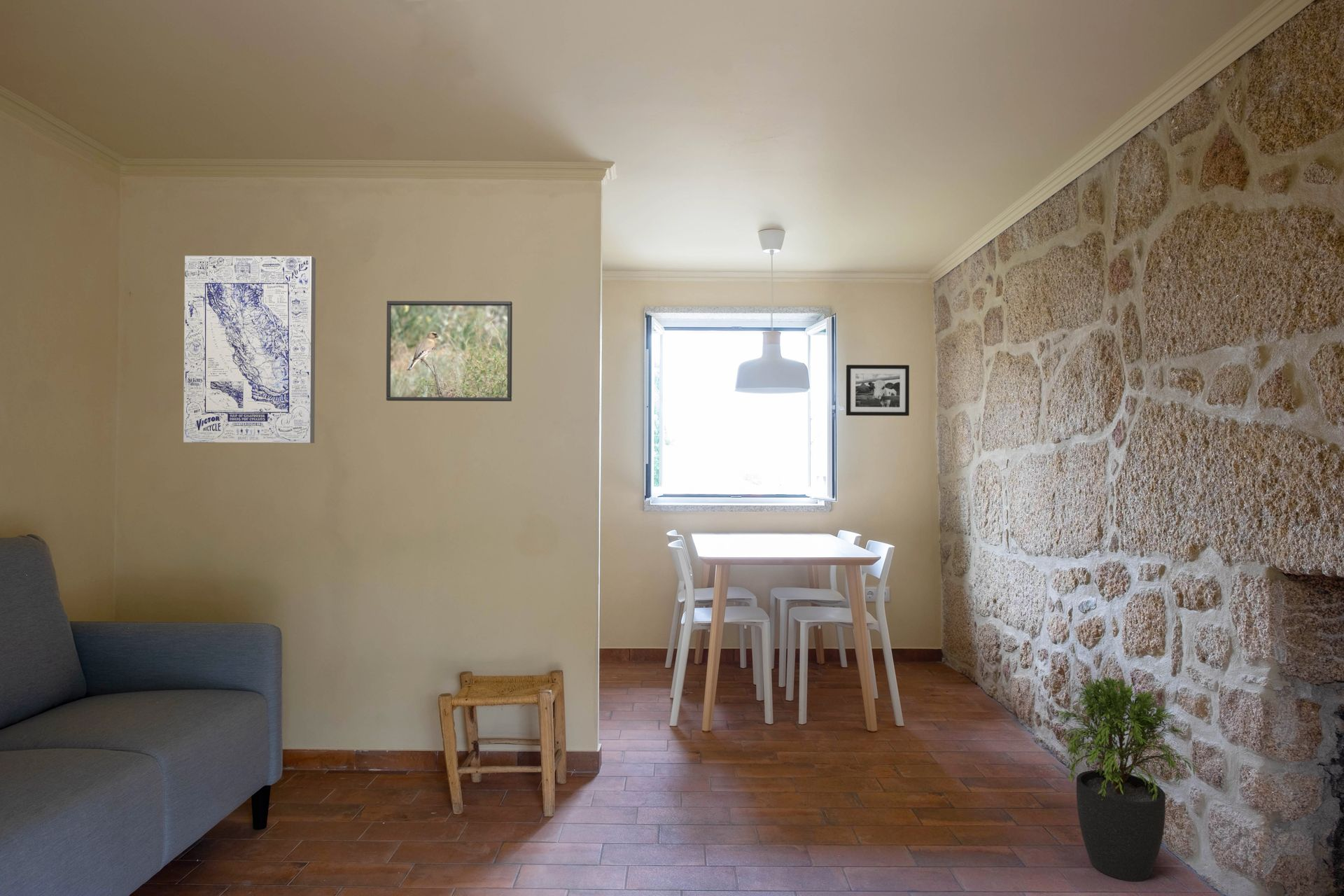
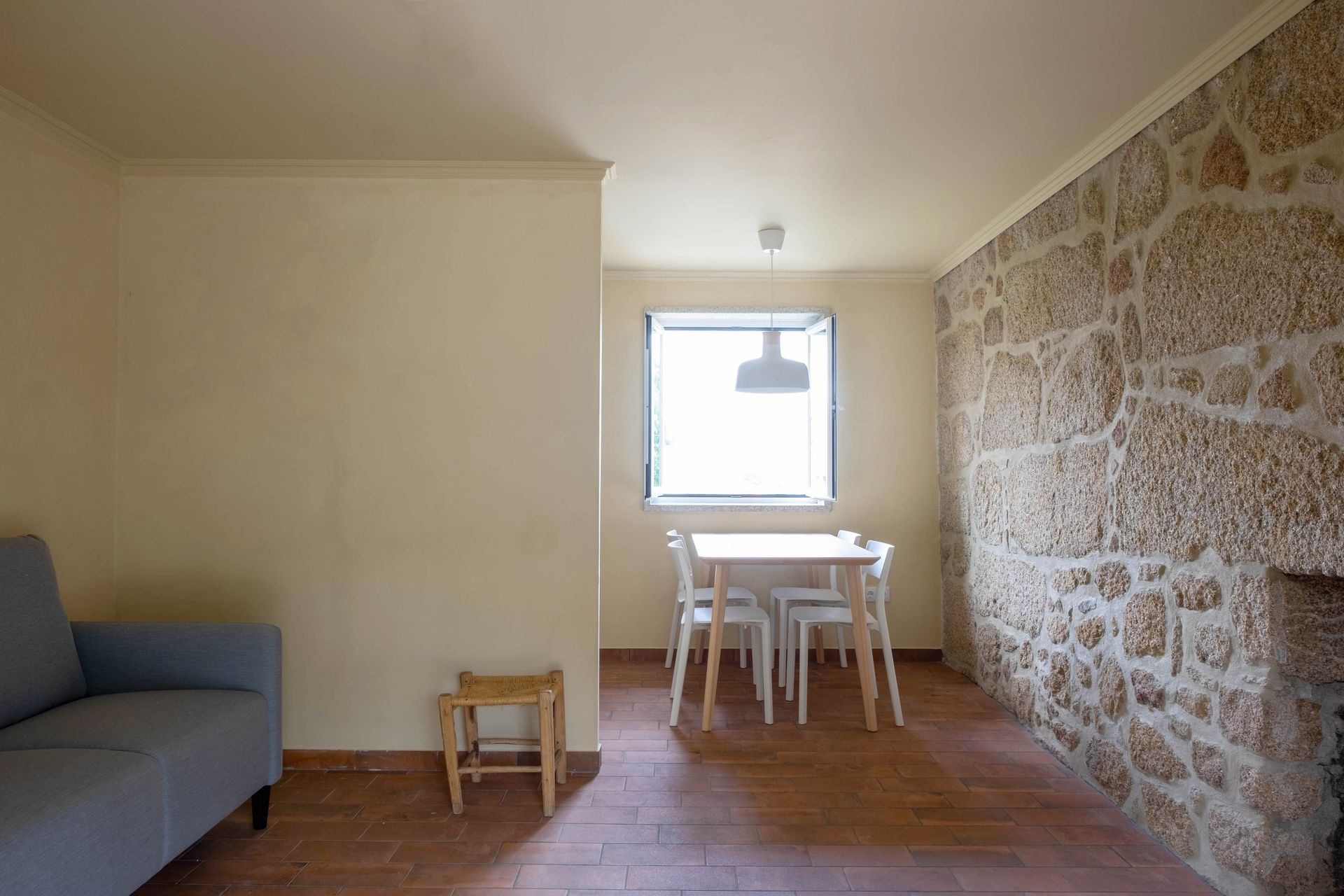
- wall art [183,255,316,444]
- picture frame [846,364,910,416]
- potted plant [1054,674,1201,882]
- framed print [386,300,513,402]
